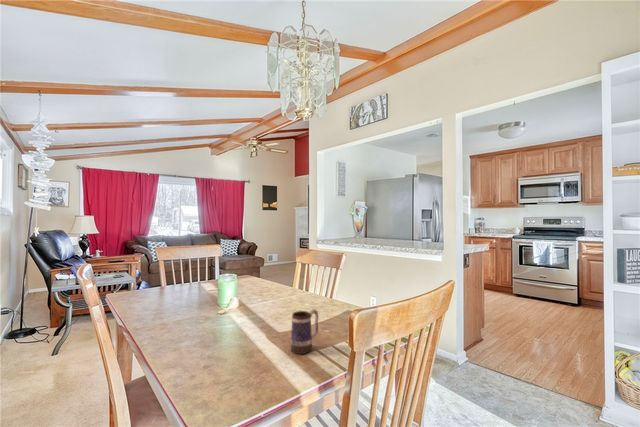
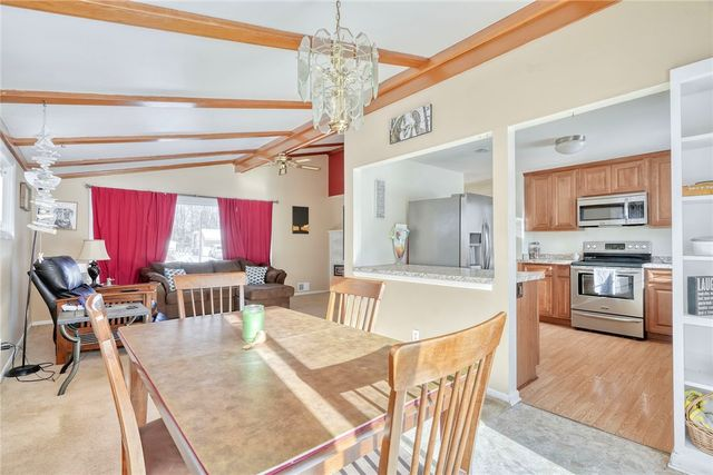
- mug [290,308,320,355]
